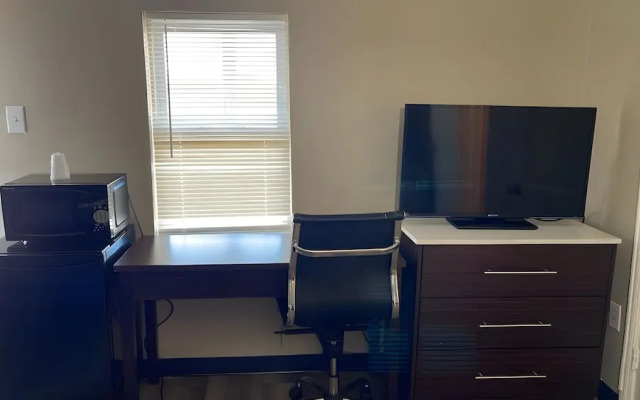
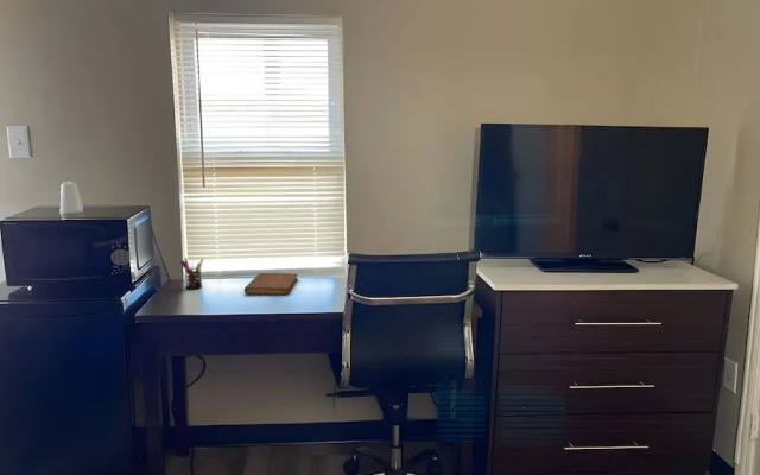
+ pen holder [179,256,204,291]
+ notebook [243,272,299,296]
